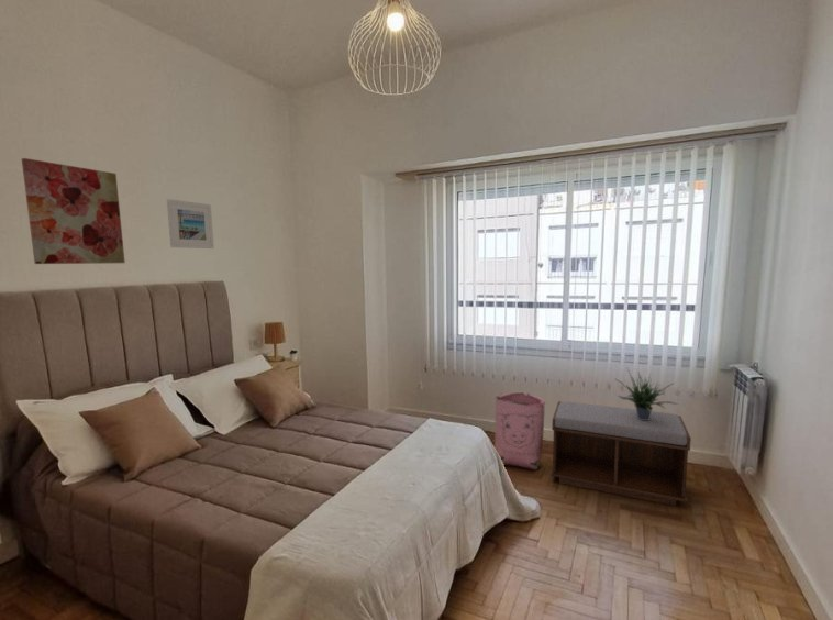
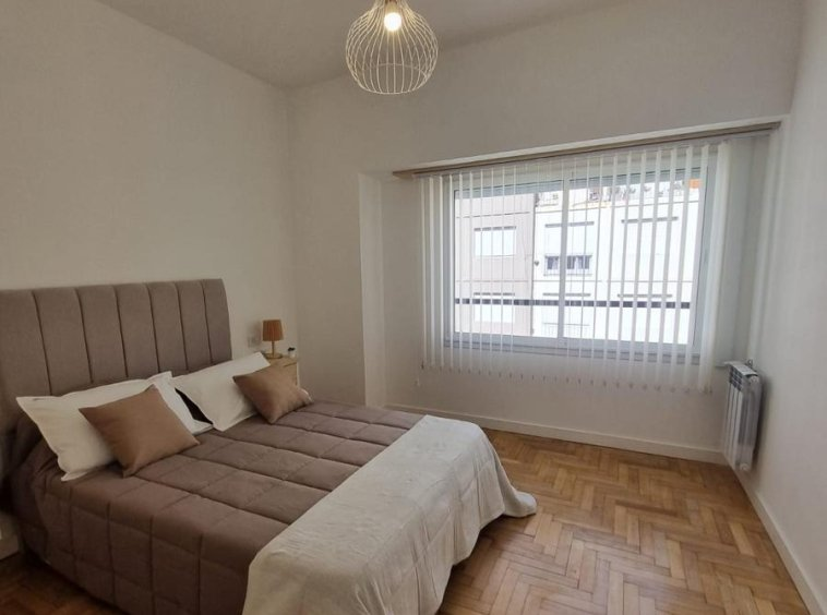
- bag [493,391,546,472]
- potted plant [613,366,679,420]
- wall art [21,157,126,265]
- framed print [166,198,215,250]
- bench [551,400,692,507]
